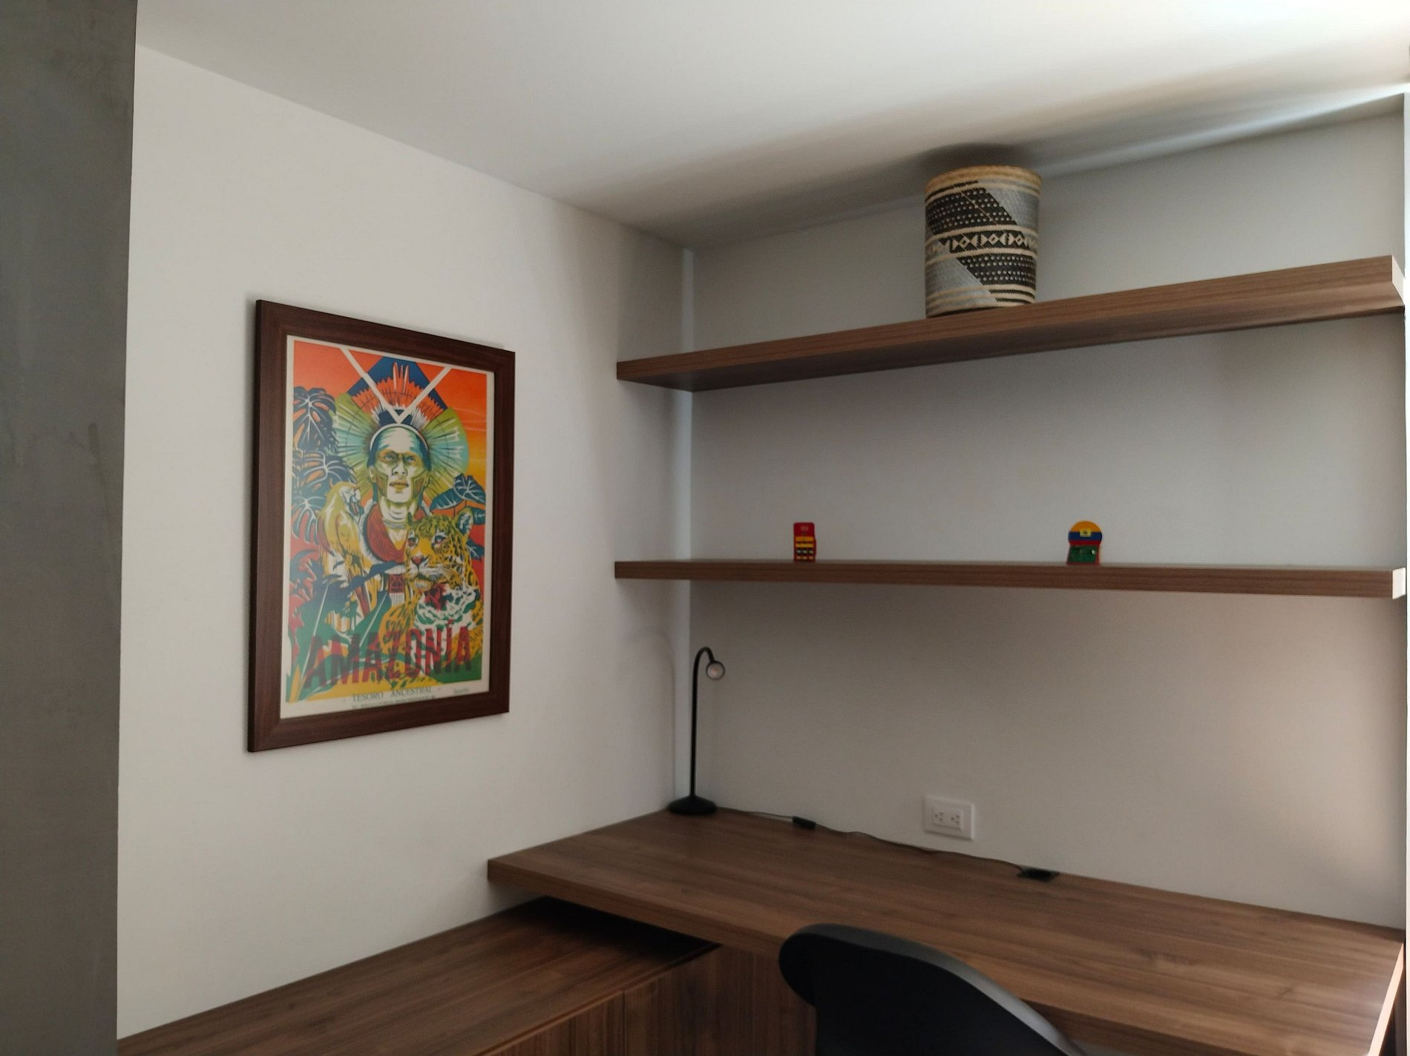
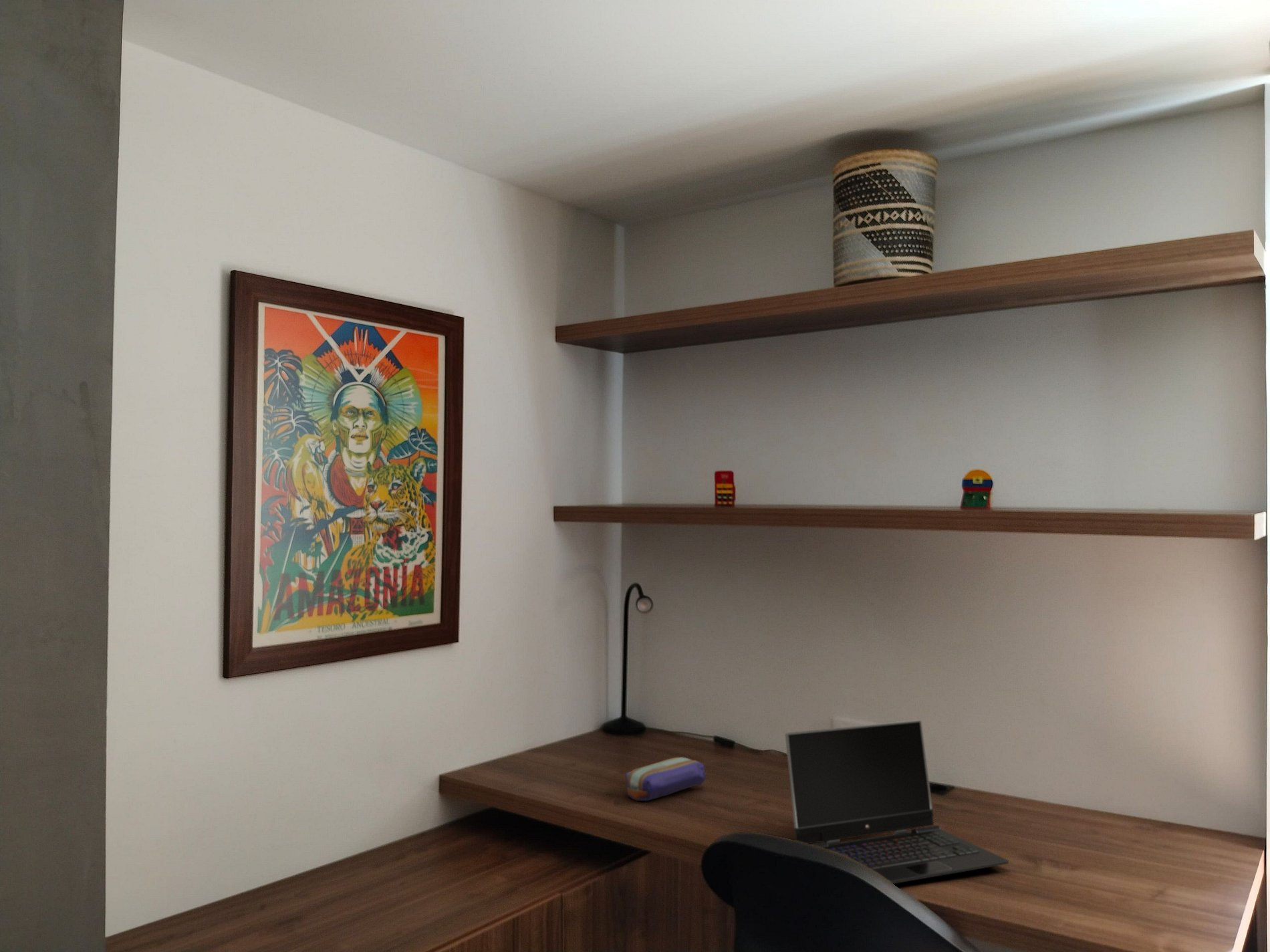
+ laptop computer [785,719,1009,884]
+ pencil case [625,756,707,802]
